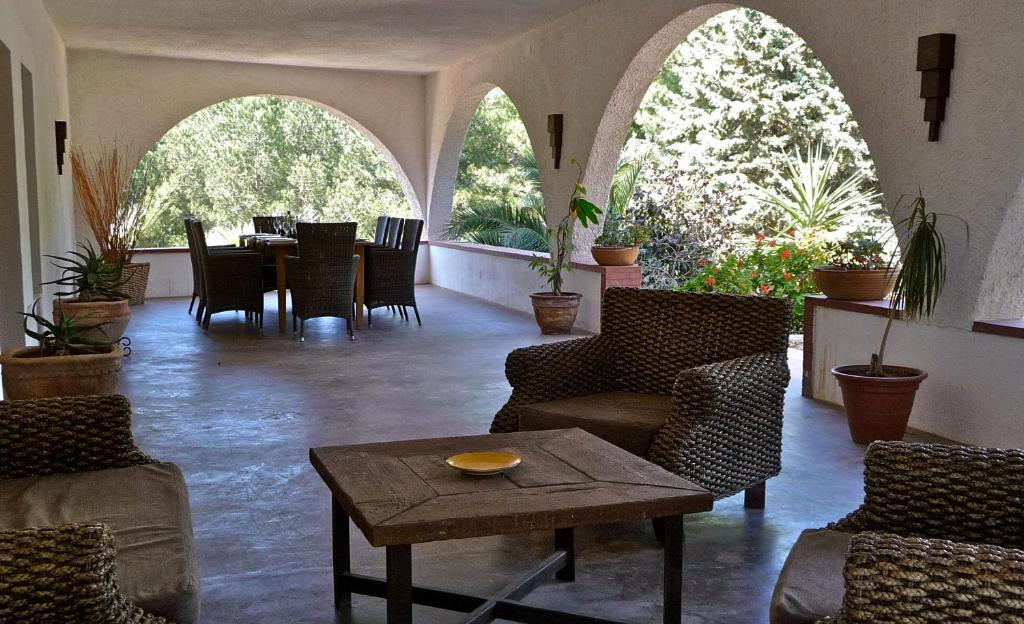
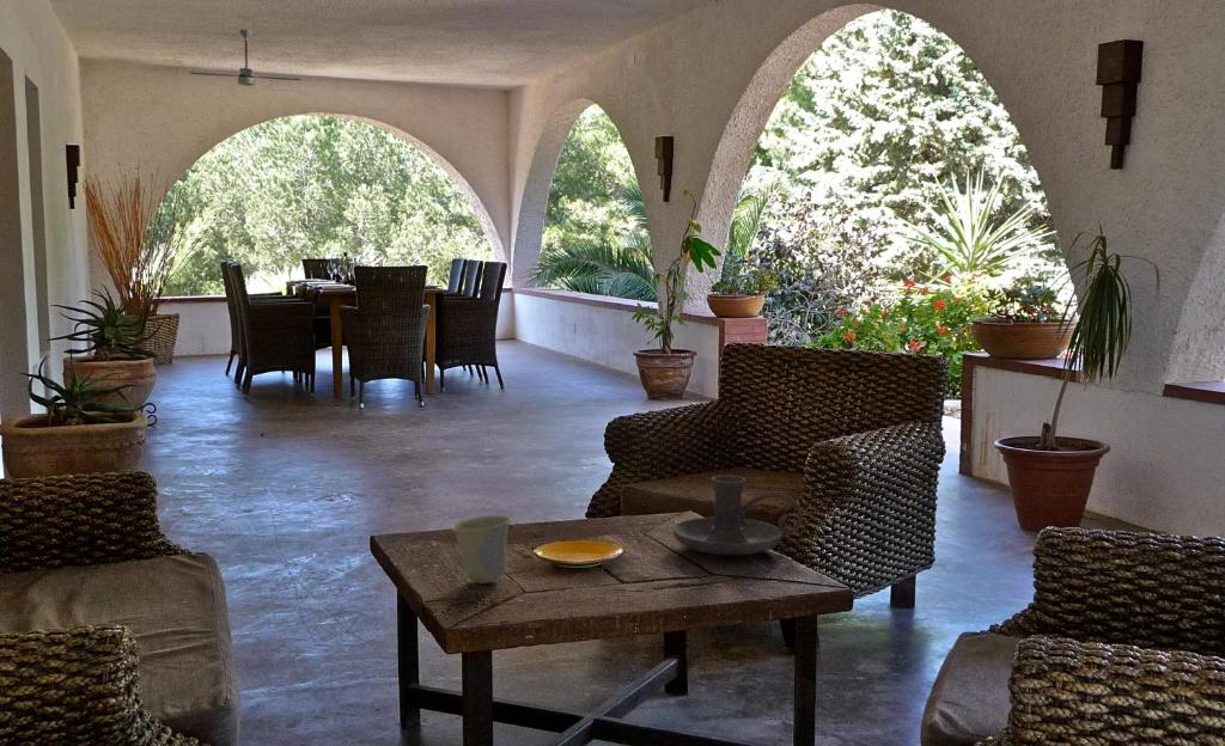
+ candle holder [671,475,804,556]
+ ceiling fan [189,29,303,87]
+ cup [449,514,513,585]
